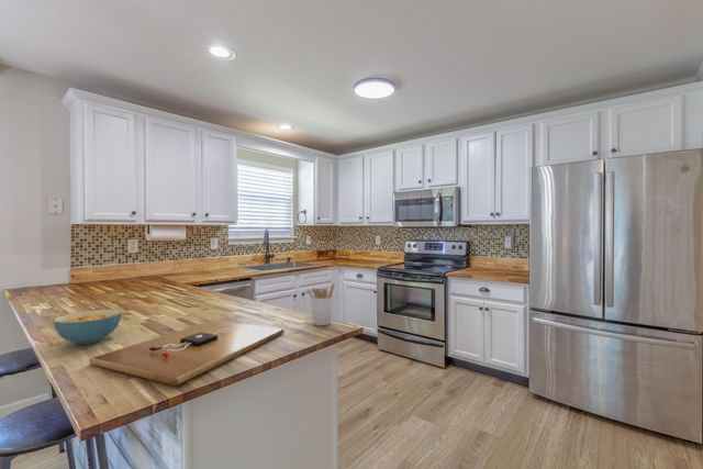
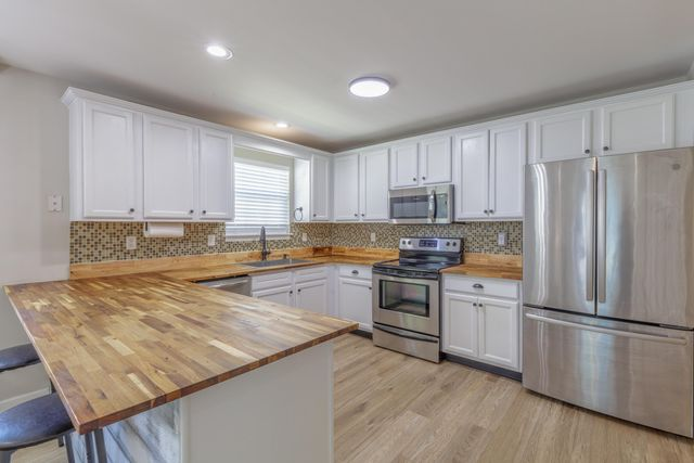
- cereal bowl [53,309,122,345]
- utensil holder [305,282,336,326]
- cutting board [88,319,284,387]
